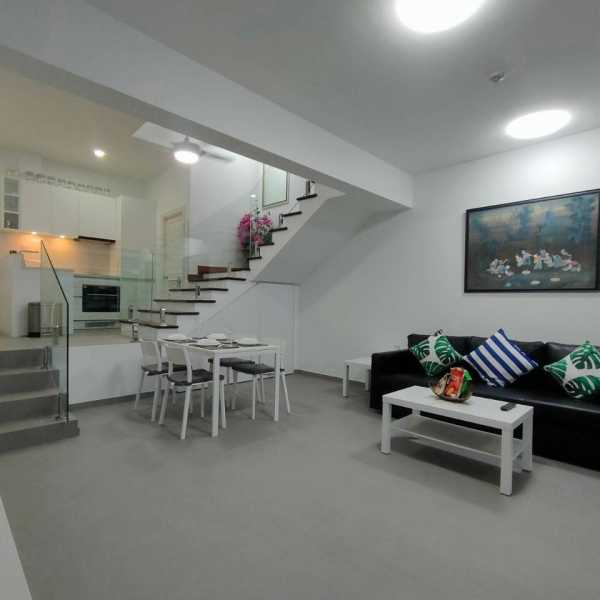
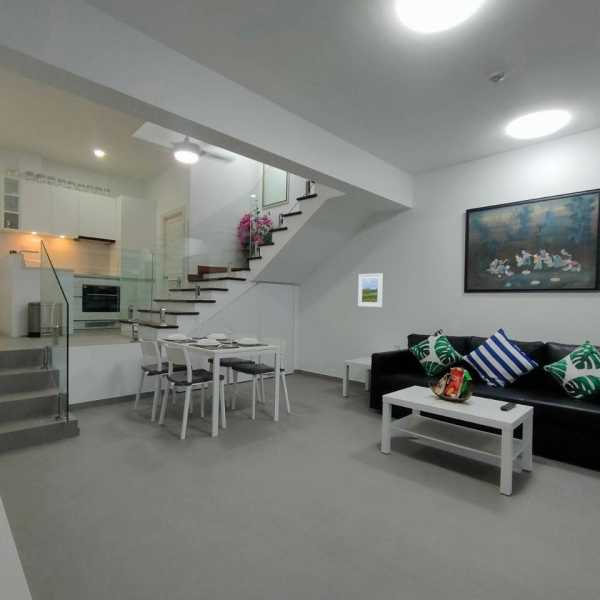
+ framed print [357,272,384,308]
